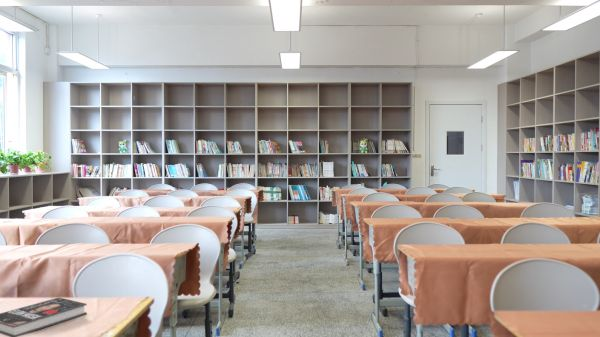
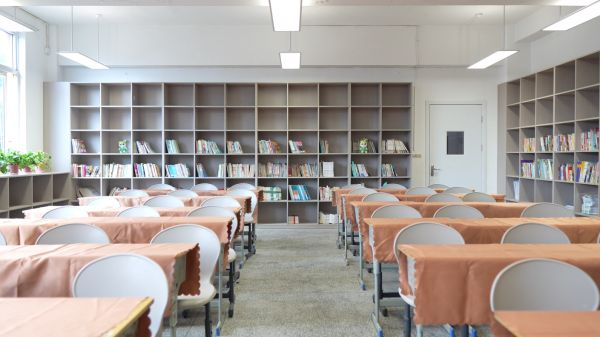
- book [0,296,88,337]
